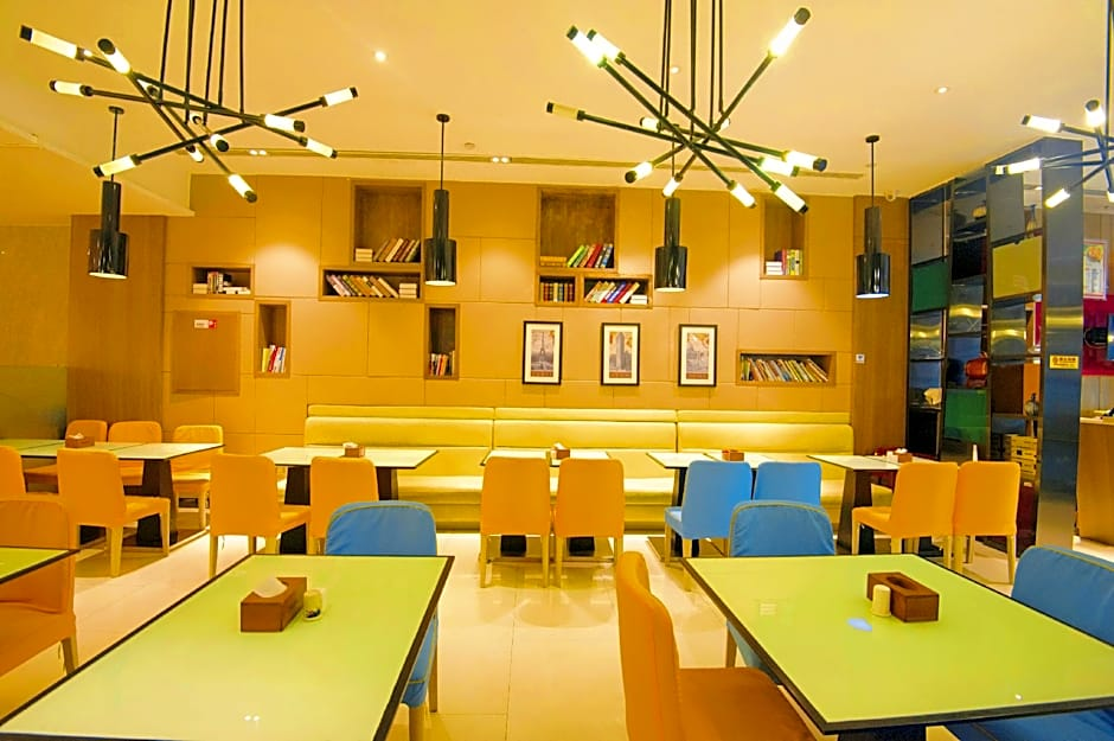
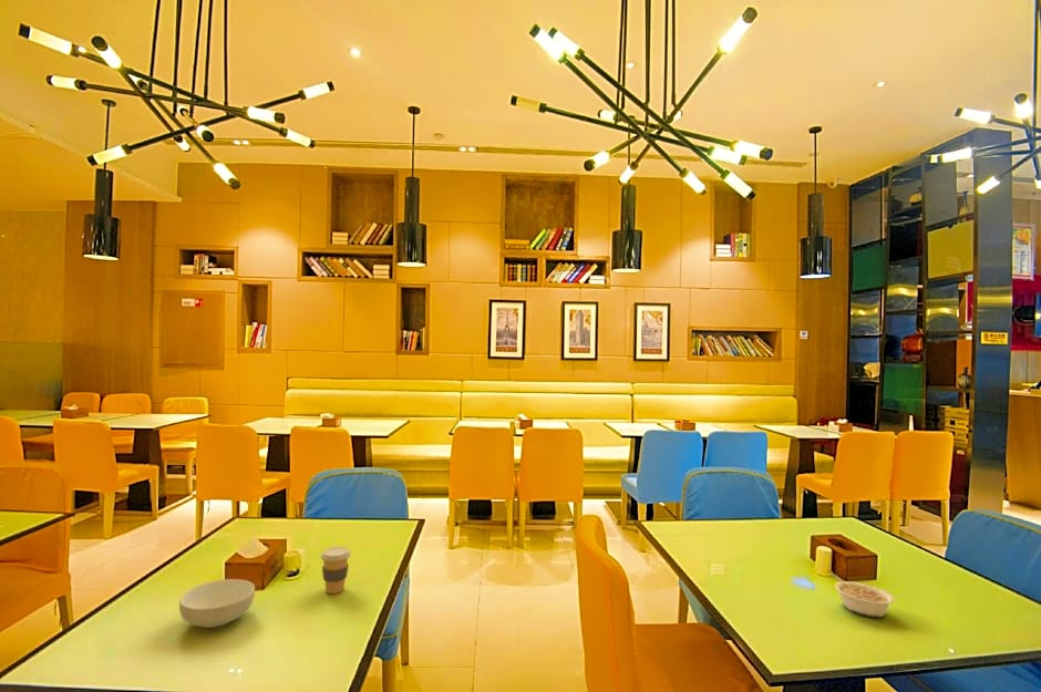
+ legume [831,572,896,618]
+ cereal bowl [178,578,256,629]
+ coffee cup [320,546,352,595]
